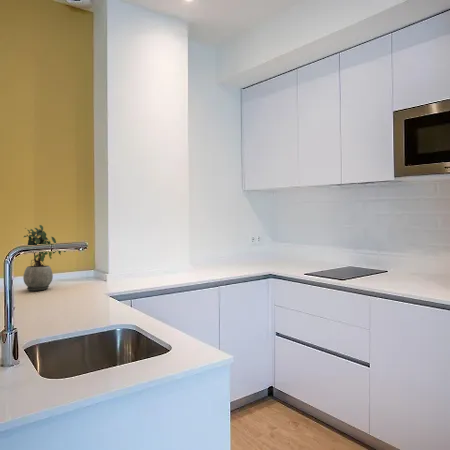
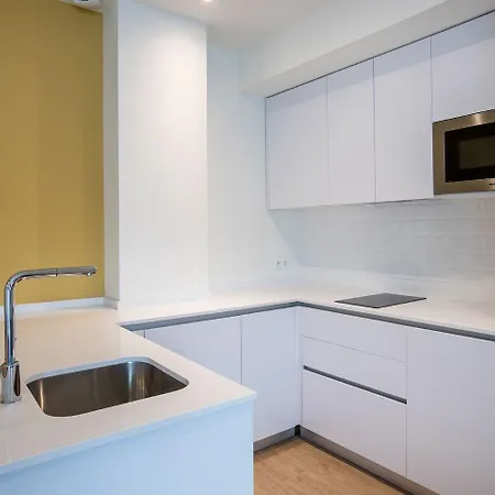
- potted plant [22,224,67,292]
